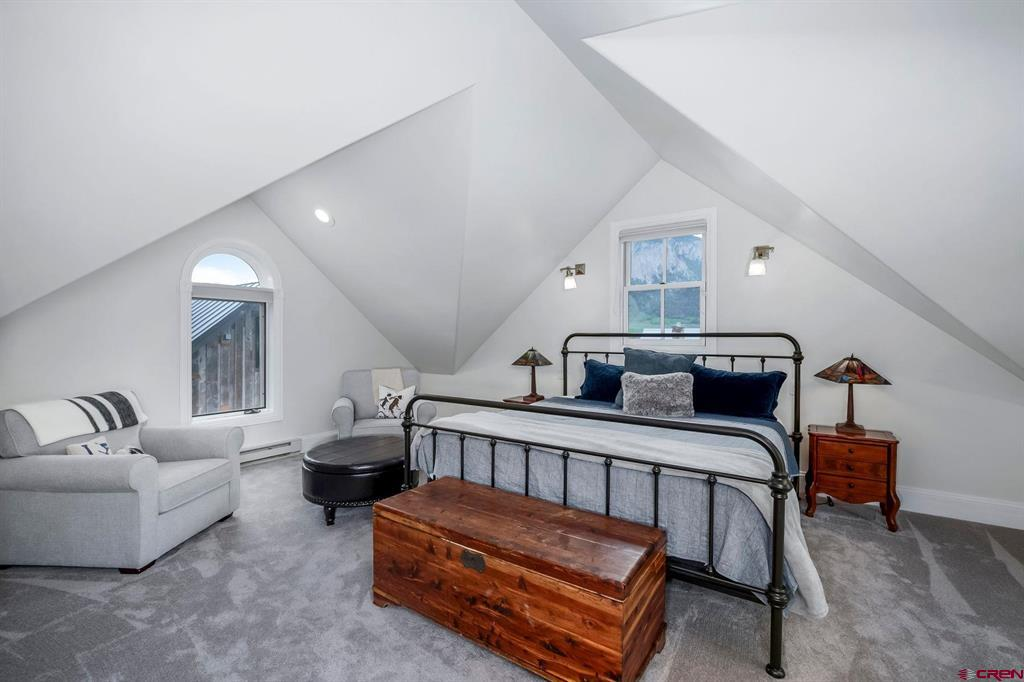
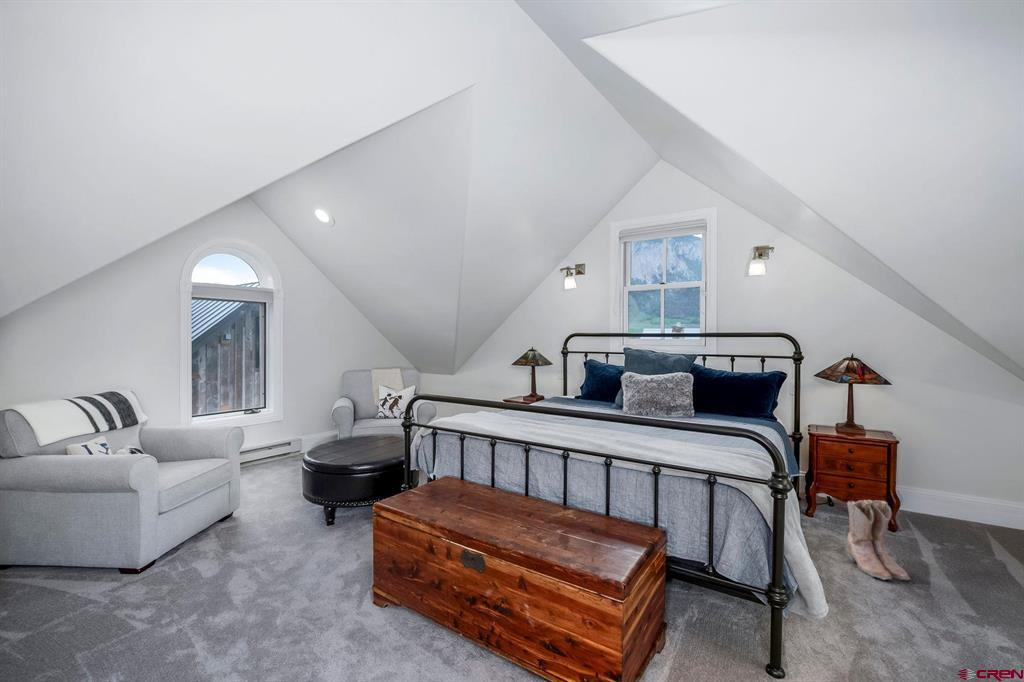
+ boots [845,499,911,581]
